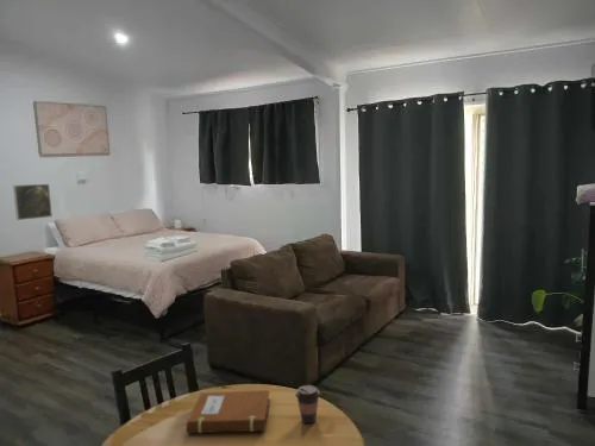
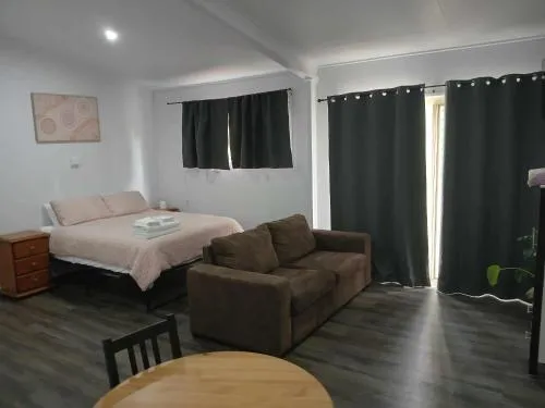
- notebook [184,389,271,434]
- coffee cup [294,384,321,425]
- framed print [12,183,54,221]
